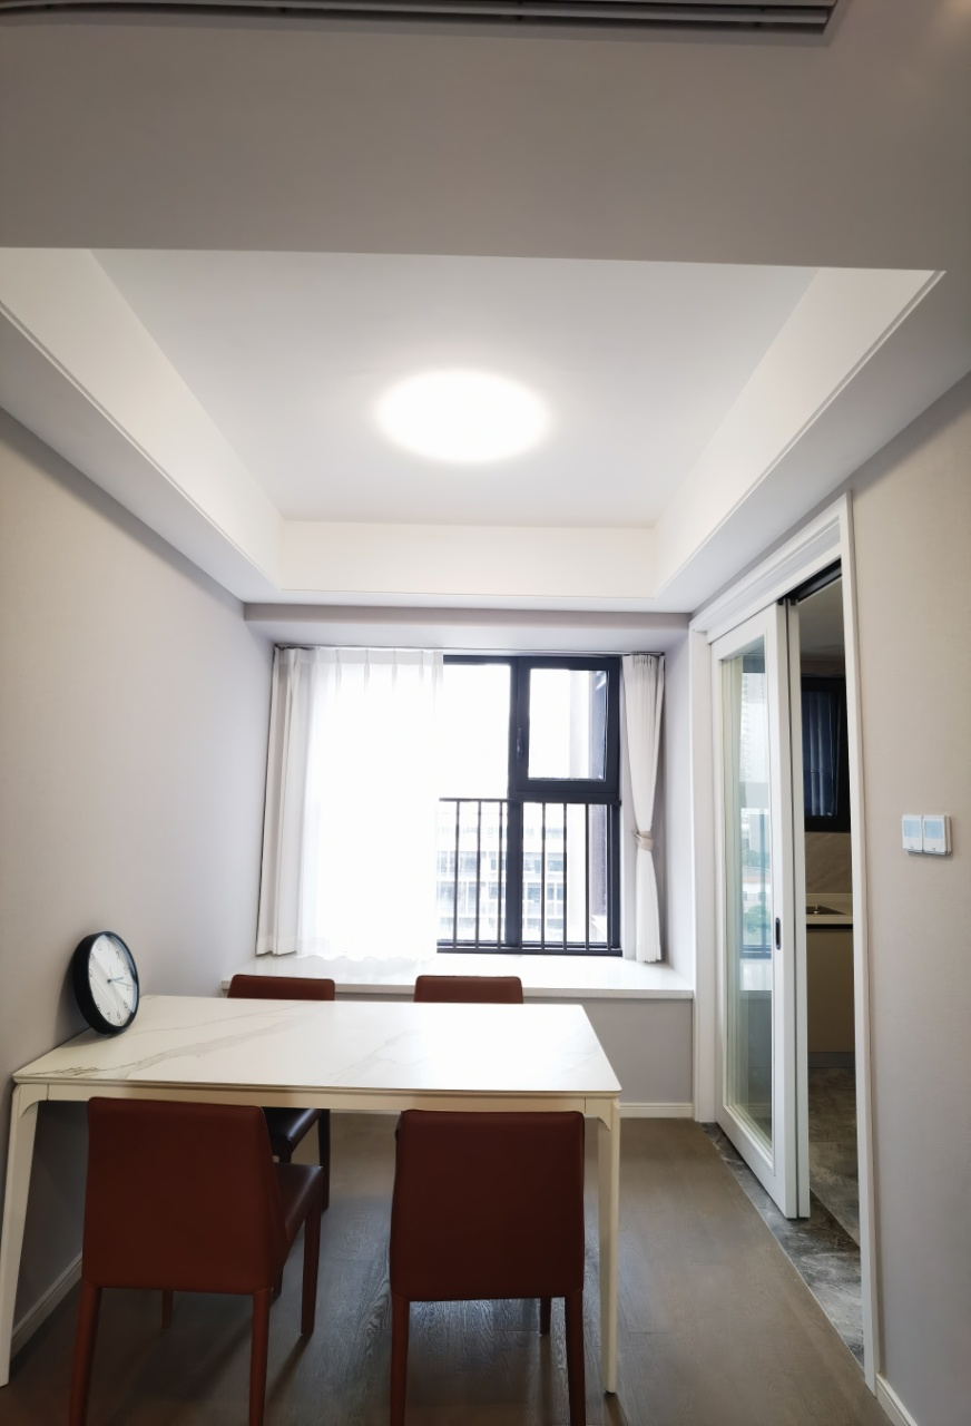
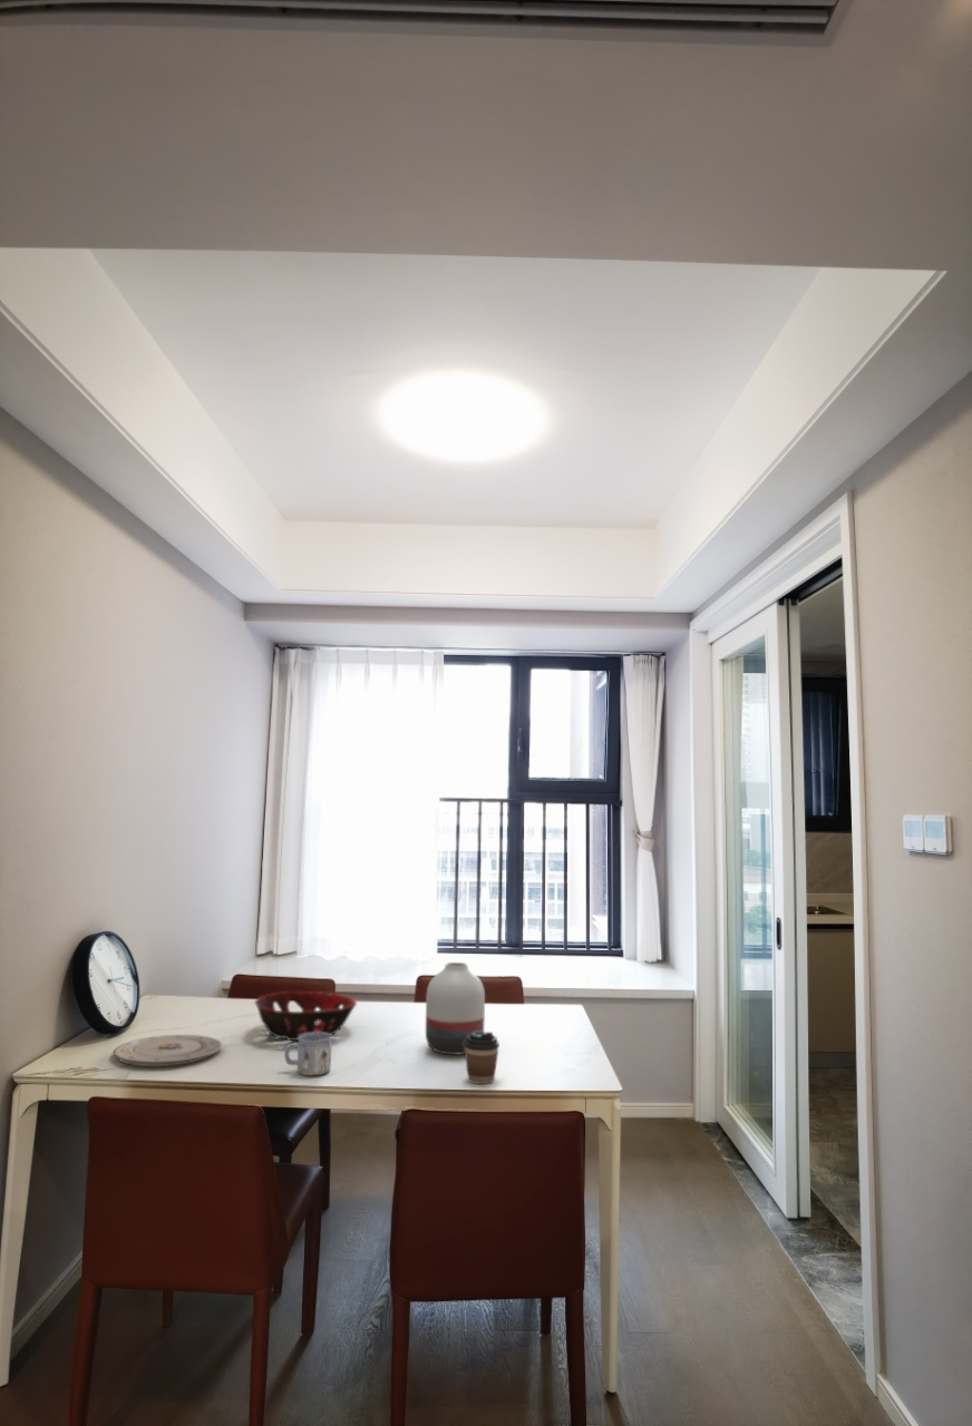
+ plate [113,1034,224,1067]
+ coffee cup [464,1031,500,1085]
+ vase [425,961,486,1055]
+ mug [283,1033,332,1076]
+ decorative bowl [254,990,358,1042]
